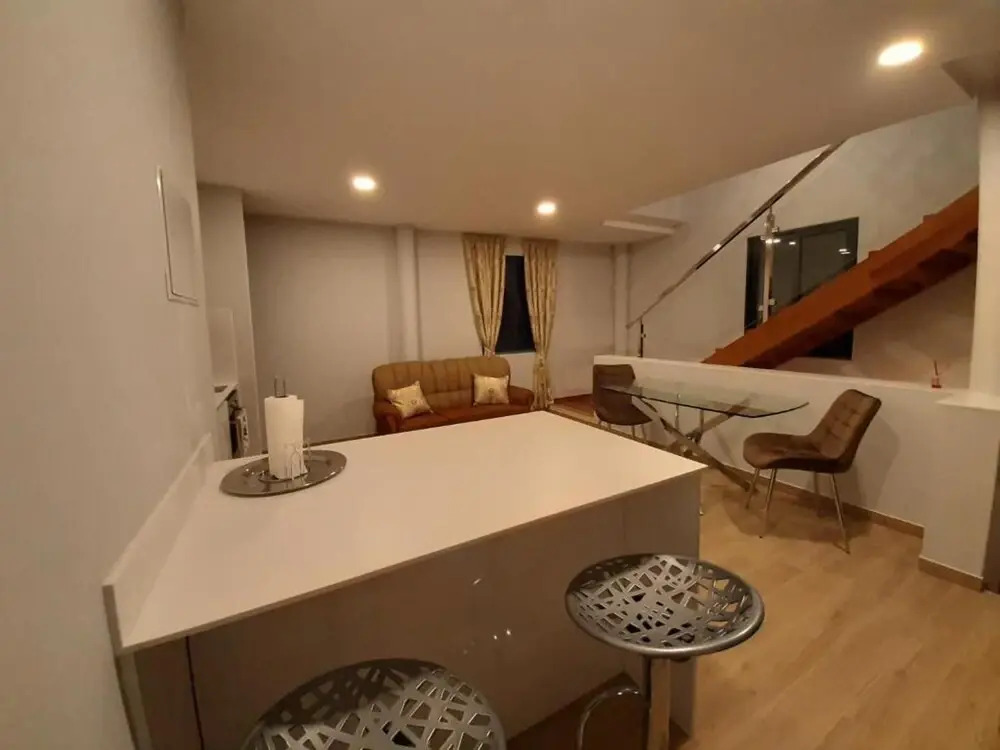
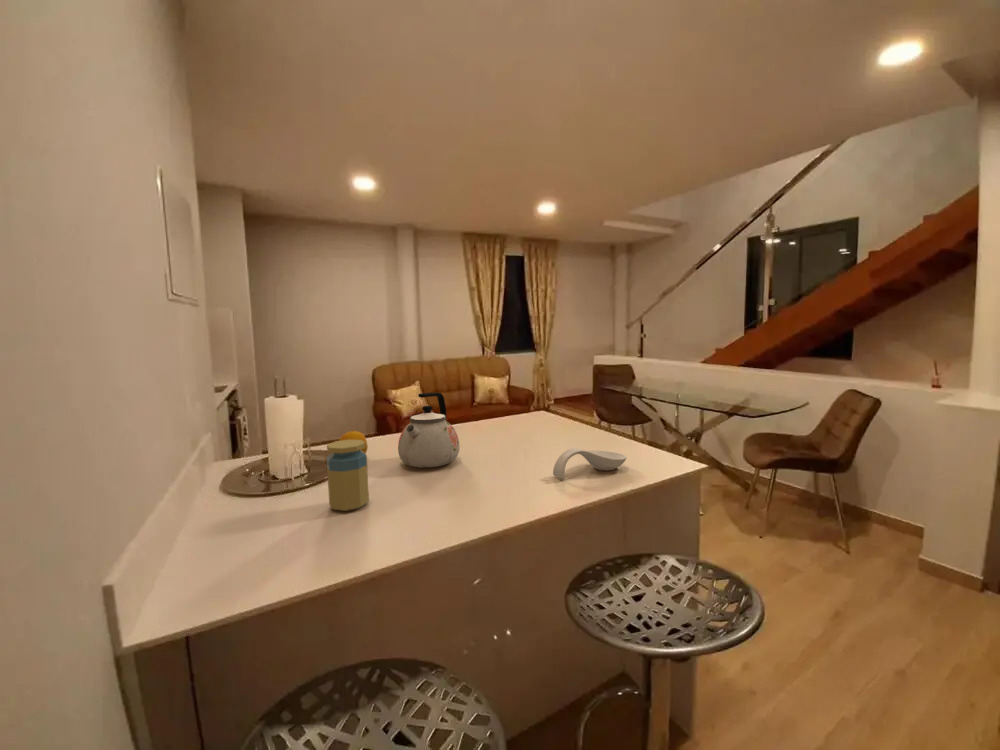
+ kettle [397,392,461,468]
+ jar [326,440,370,512]
+ spoon rest [552,447,627,480]
+ fruit [338,429,369,454]
